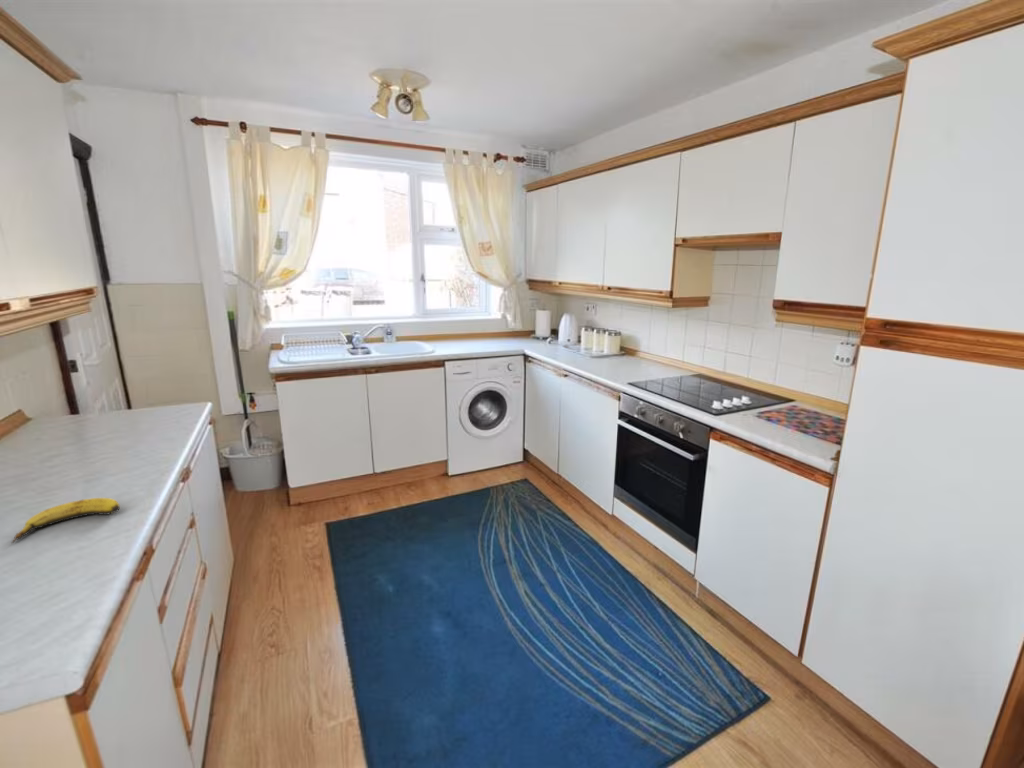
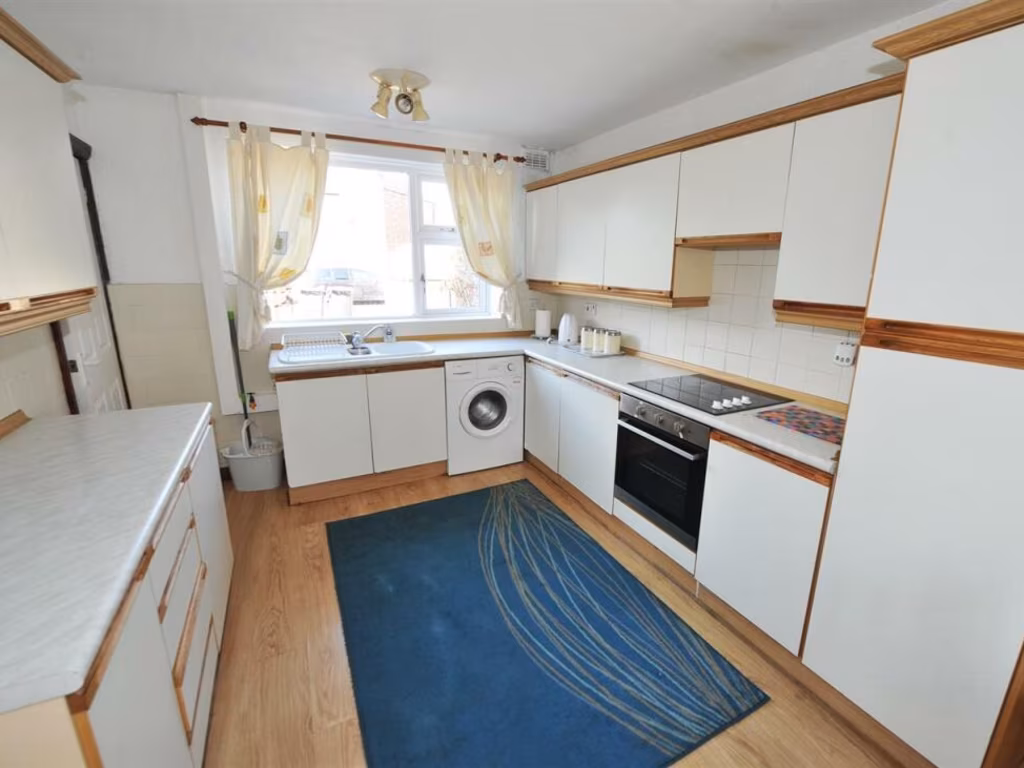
- banana [11,497,121,544]
